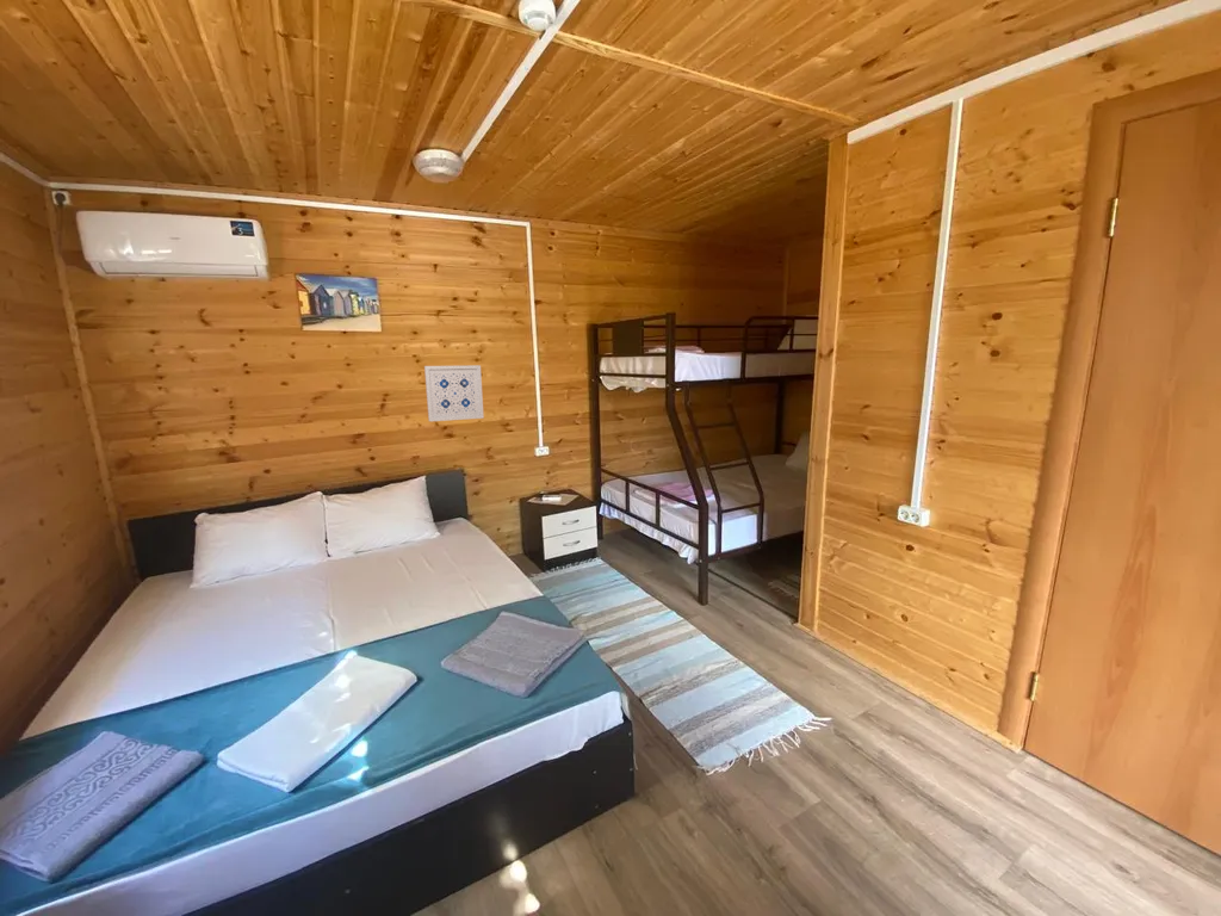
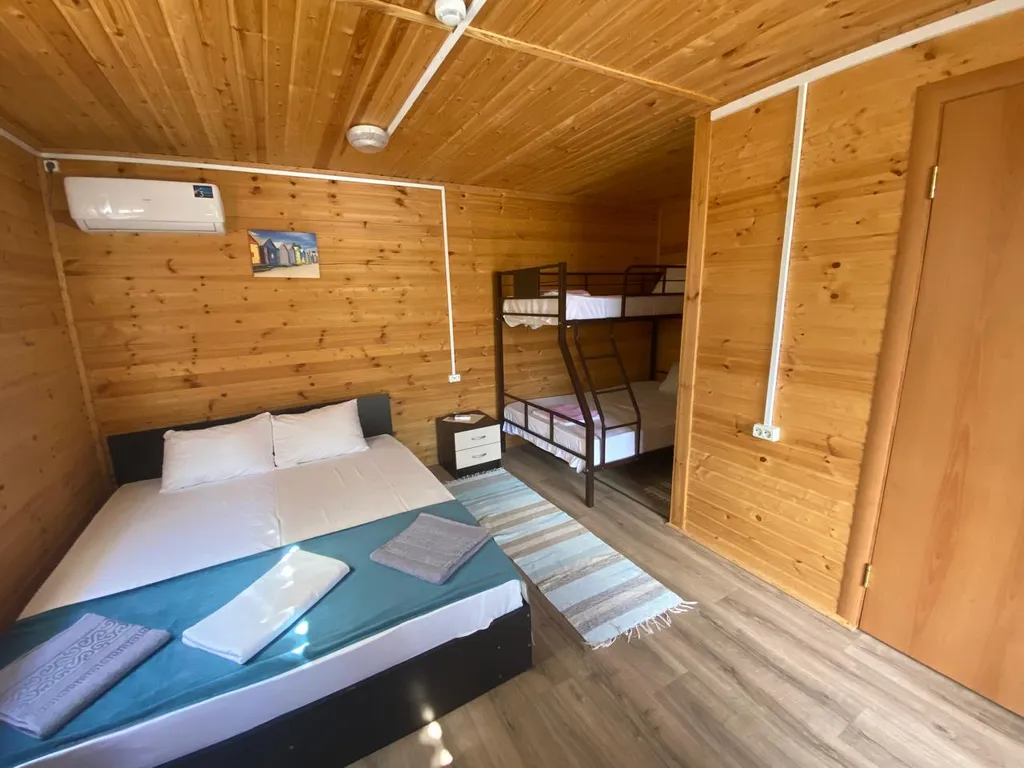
- wall art [423,364,485,422]
